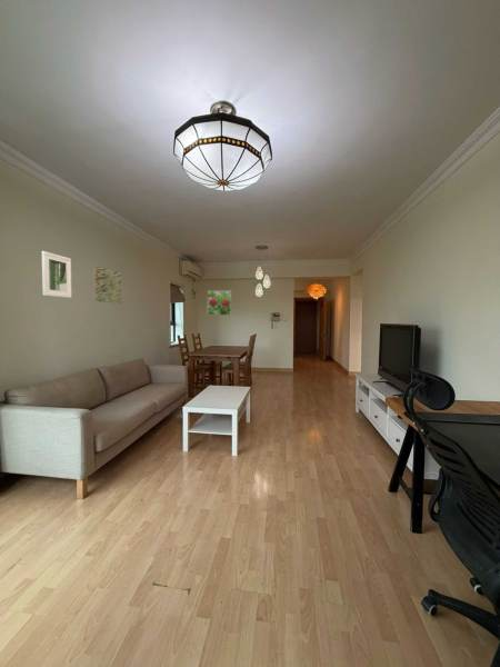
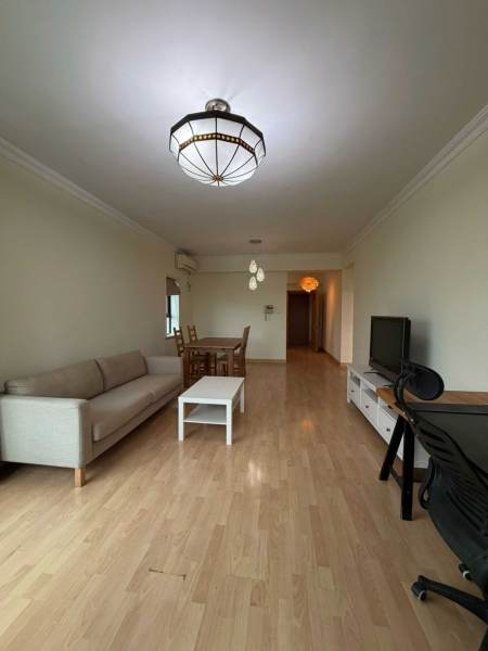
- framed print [41,250,73,299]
- wall art [93,265,122,305]
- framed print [207,289,232,316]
